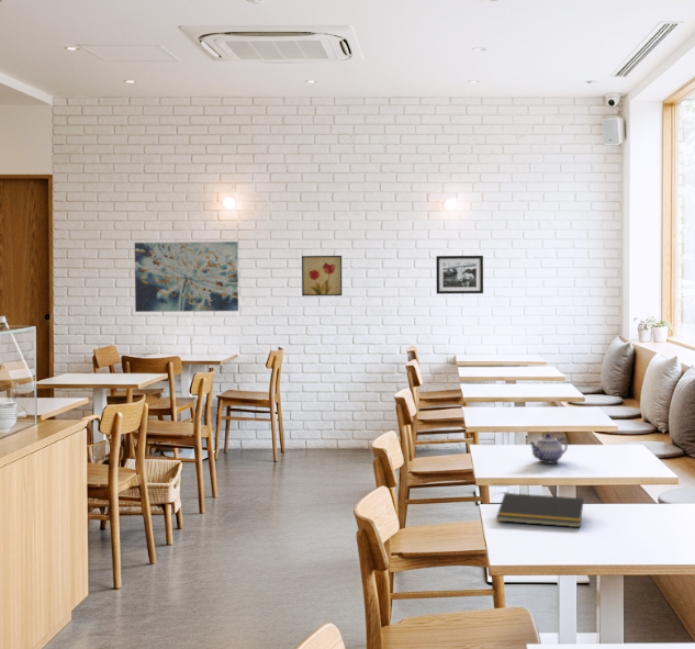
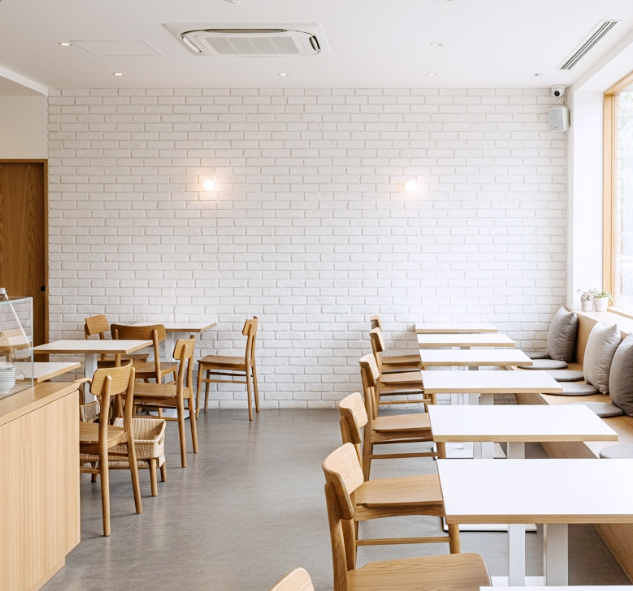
- picture frame [435,255,484,295]
- wall art [301,255,343,296]
- notepad [495,492,584,528]
- teapot [528,433,569,465]
- wall art [134,240,239,313]
